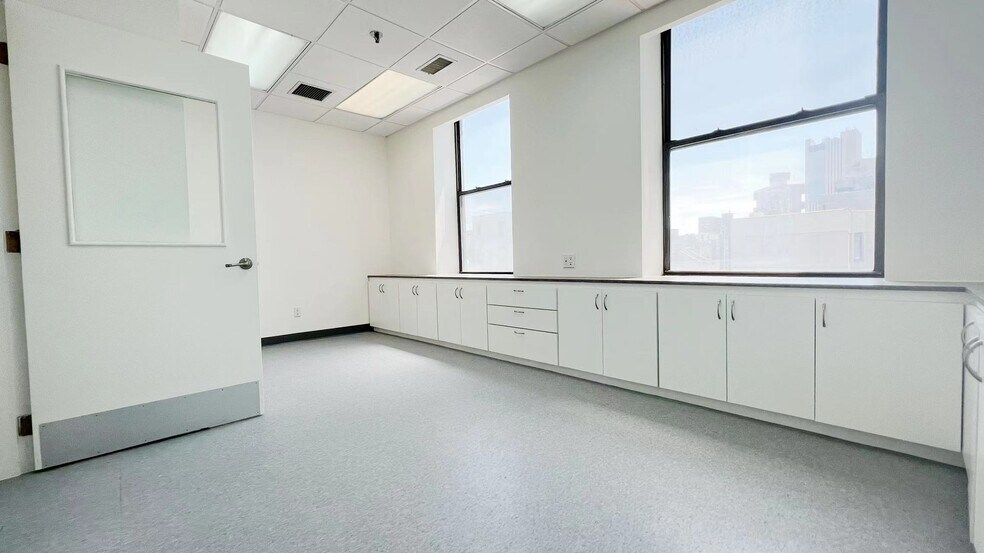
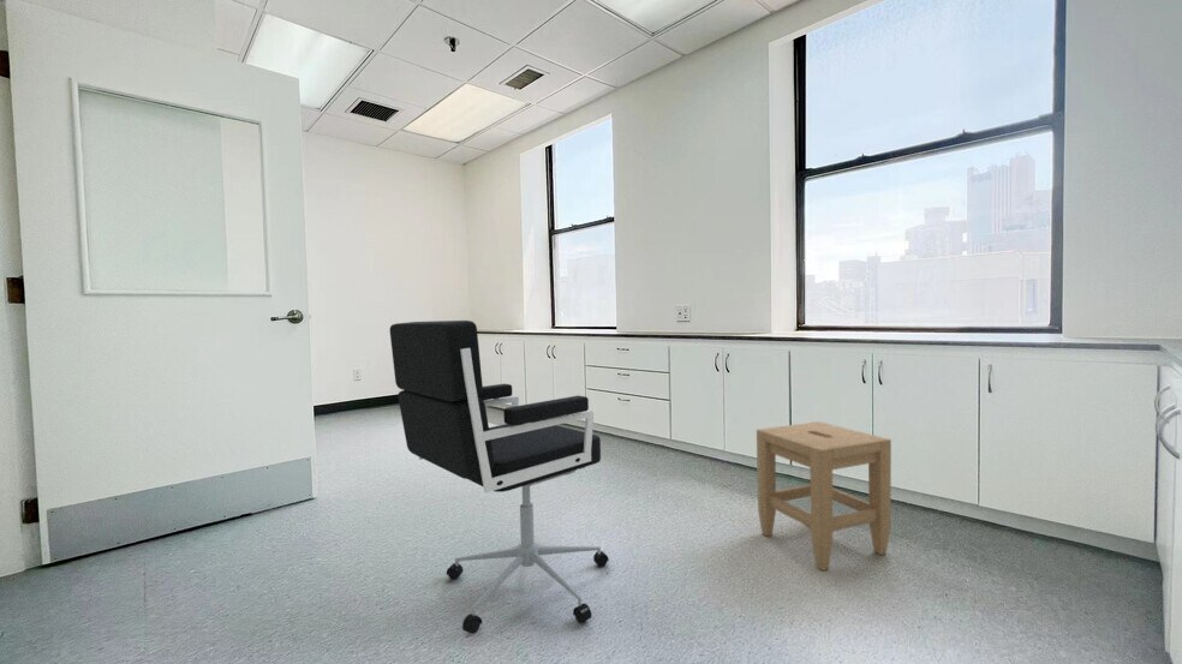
+ stool [756,420,893,572]
+ office chair [388,319,610,635]
